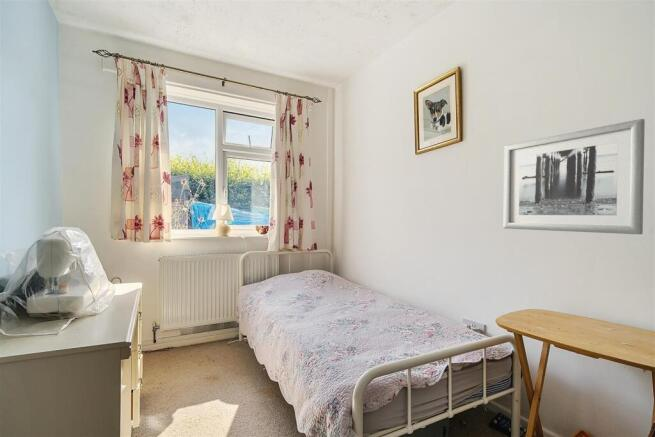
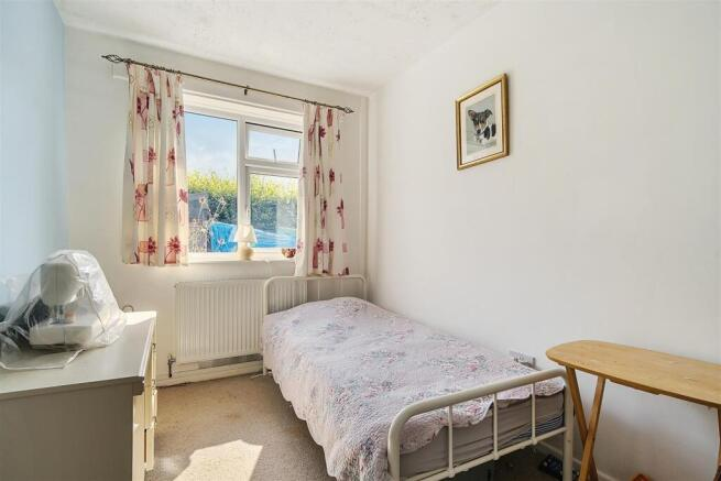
- wall art [503,118,646,235]
